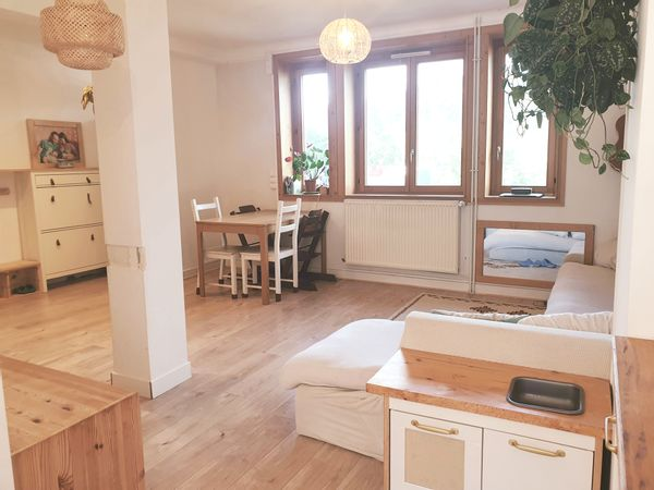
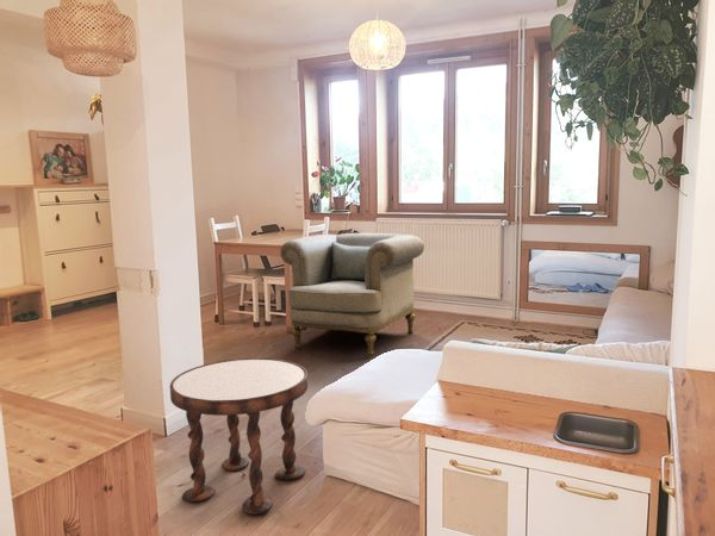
+ side table [169,357,309,516]
+ armchair [280,232,425,357]
